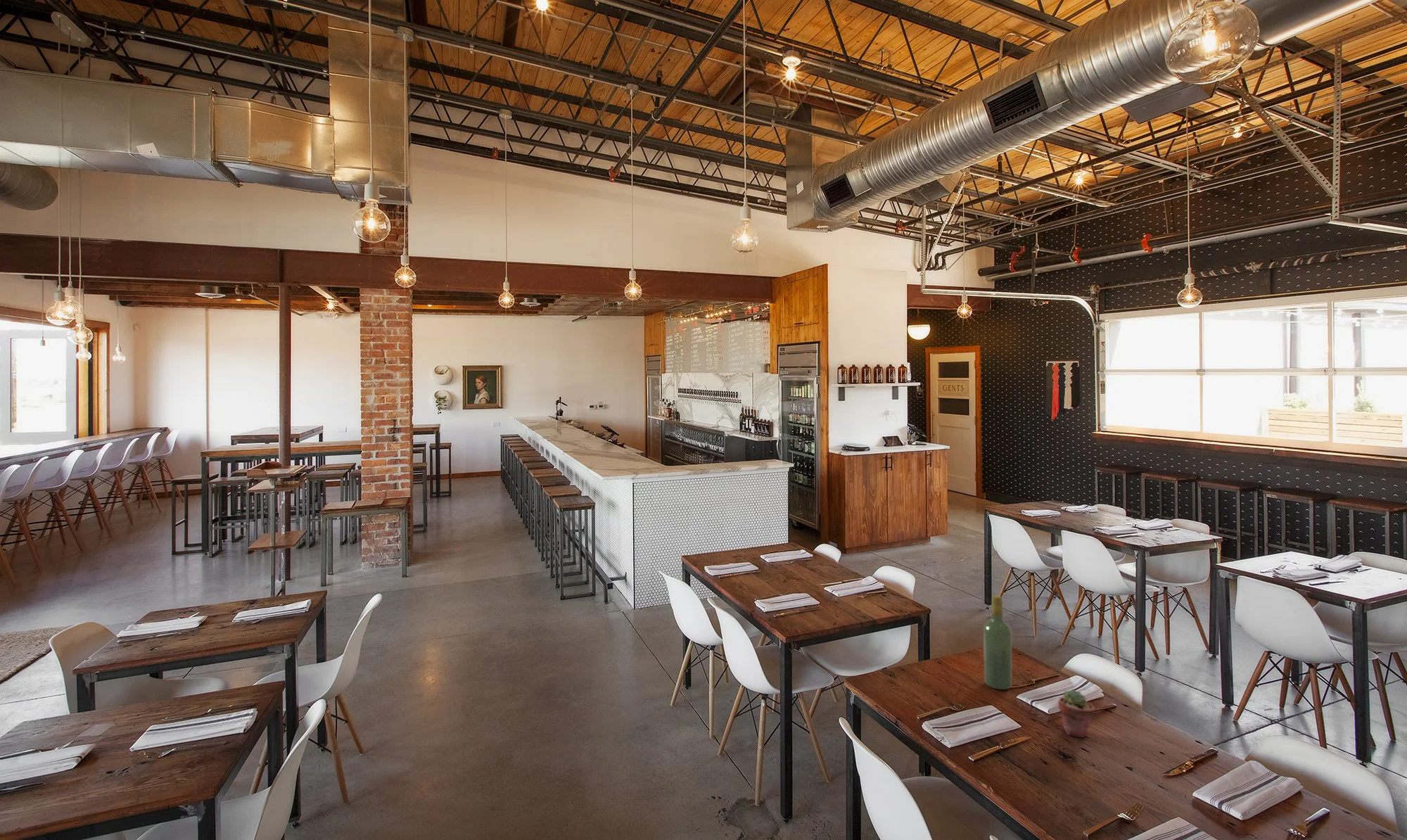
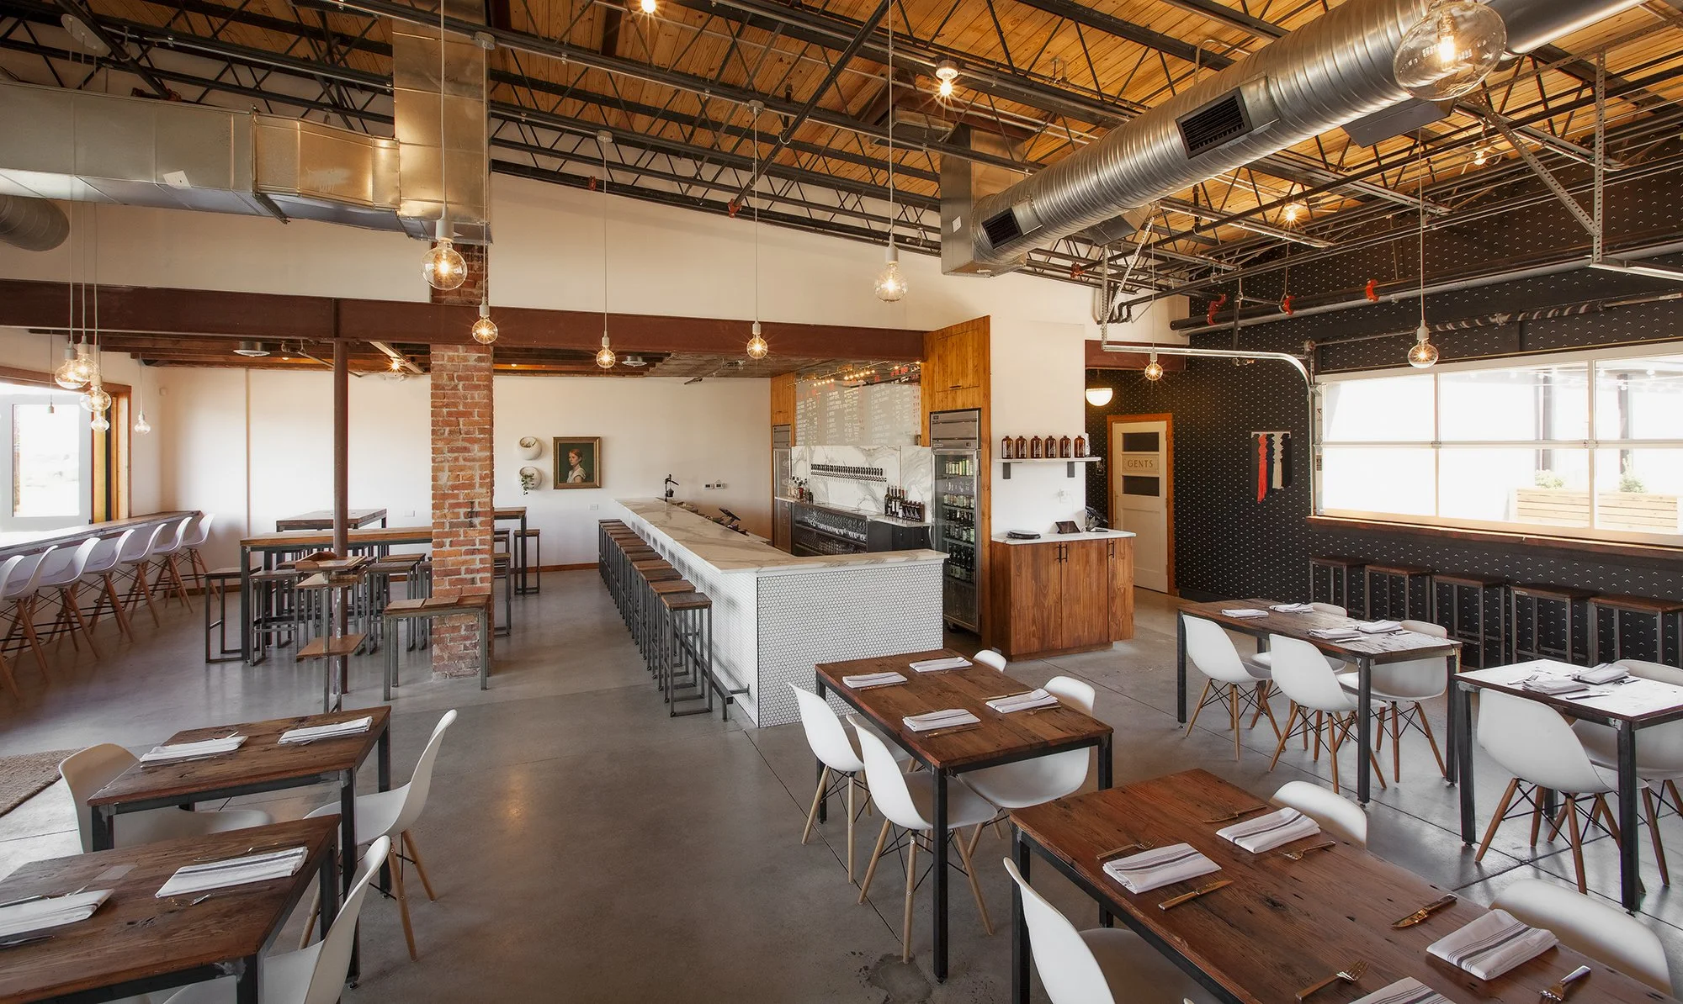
- wine bottle [983,594,1012,690]
- potted succulent [1057,689,1096,738]
